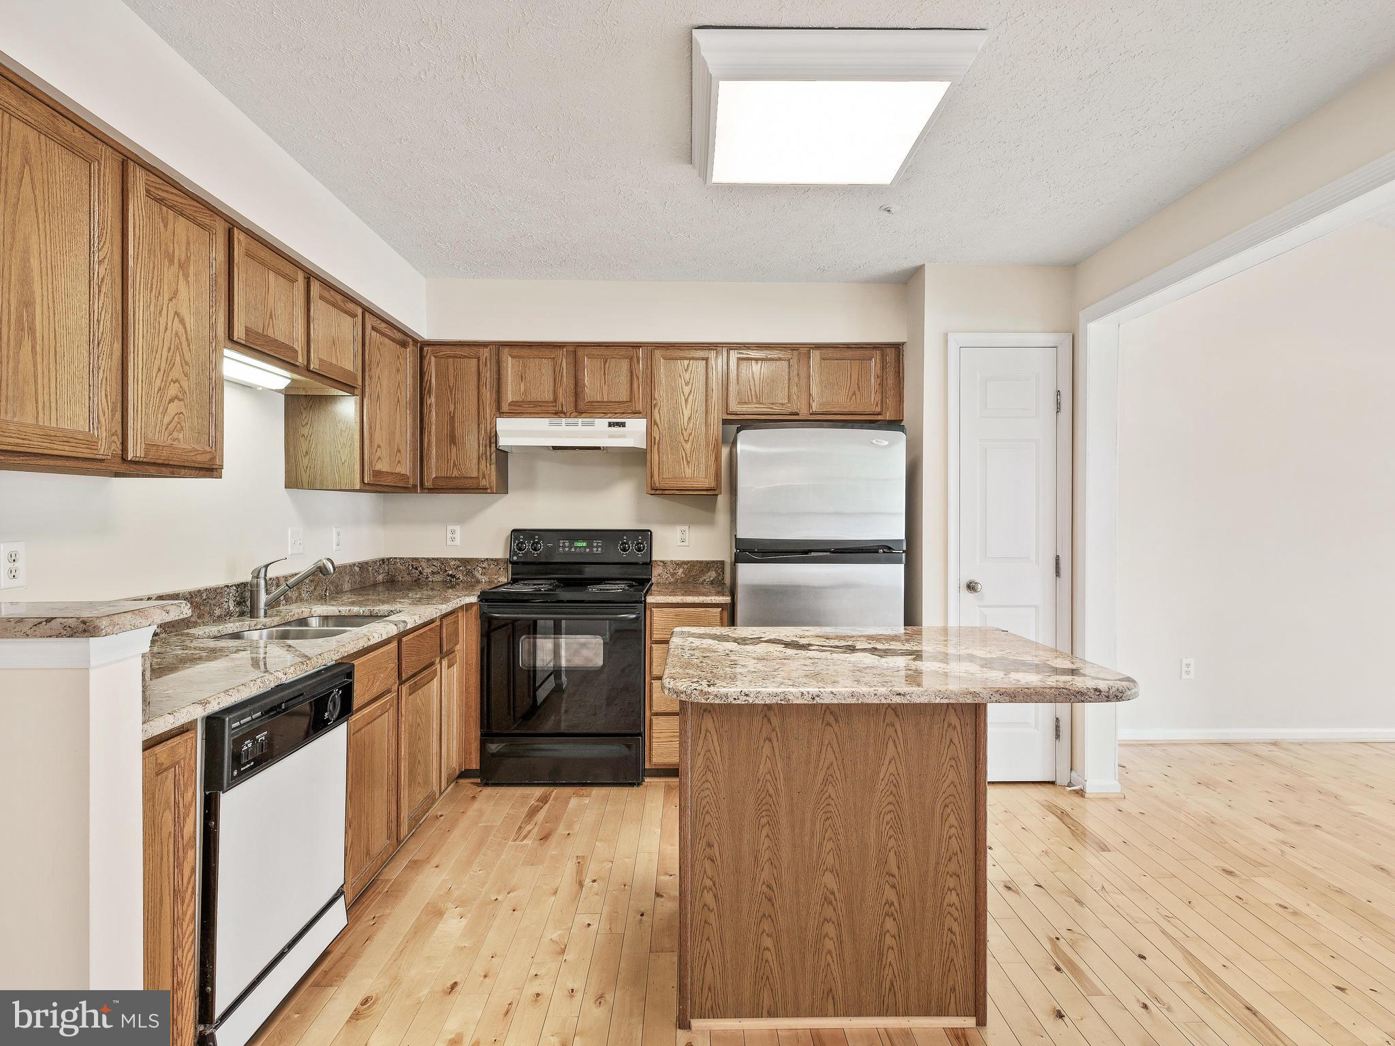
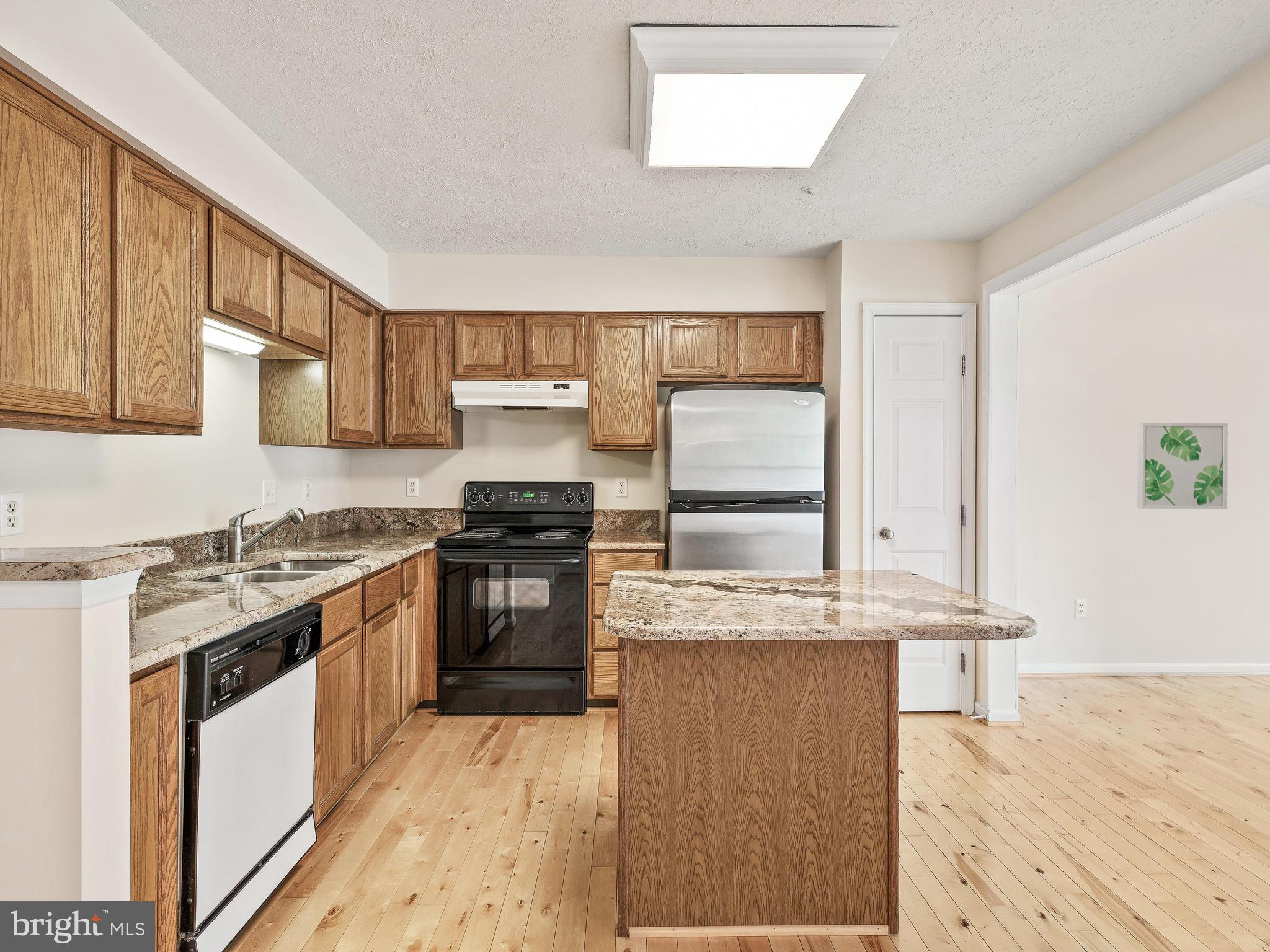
+ wall art [1137,422,1228,509]
